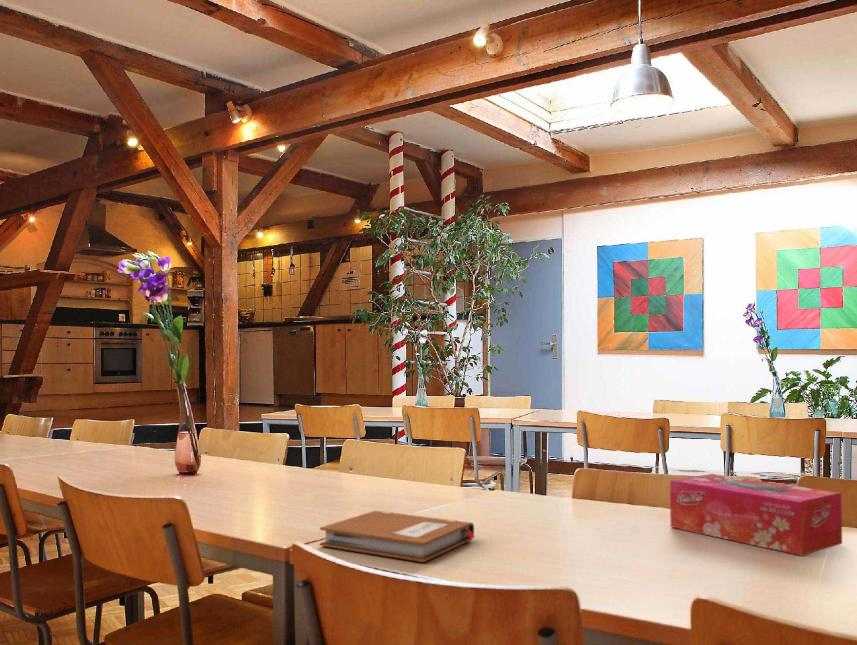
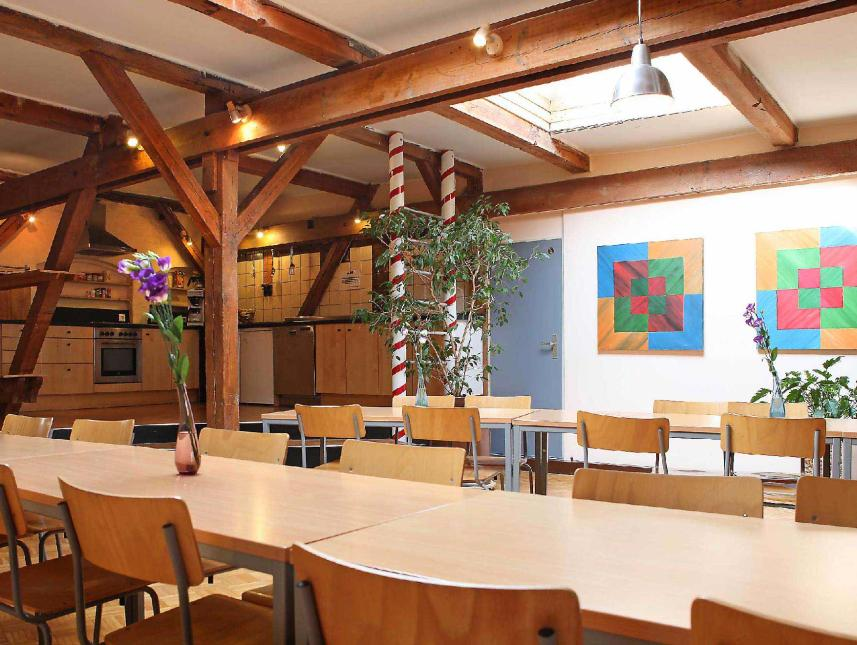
- notebook [319,510,476,563]
- tissue box [669,473,843,557]
